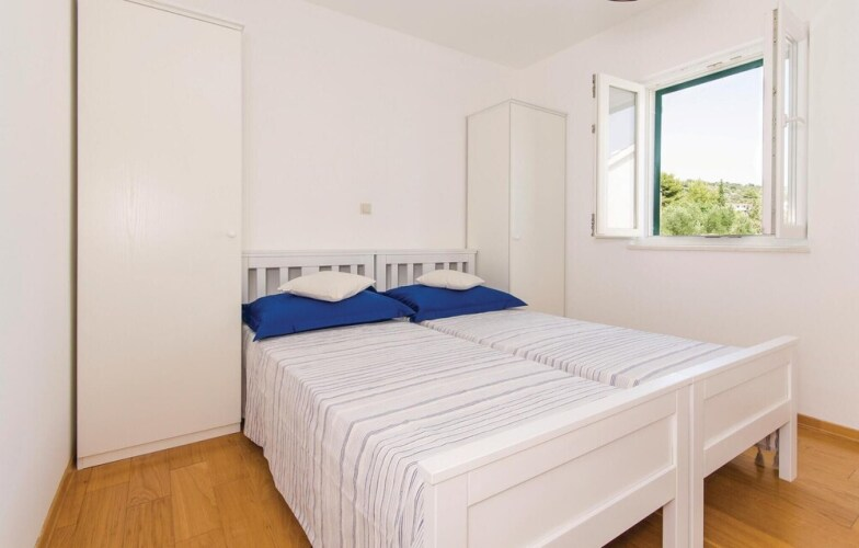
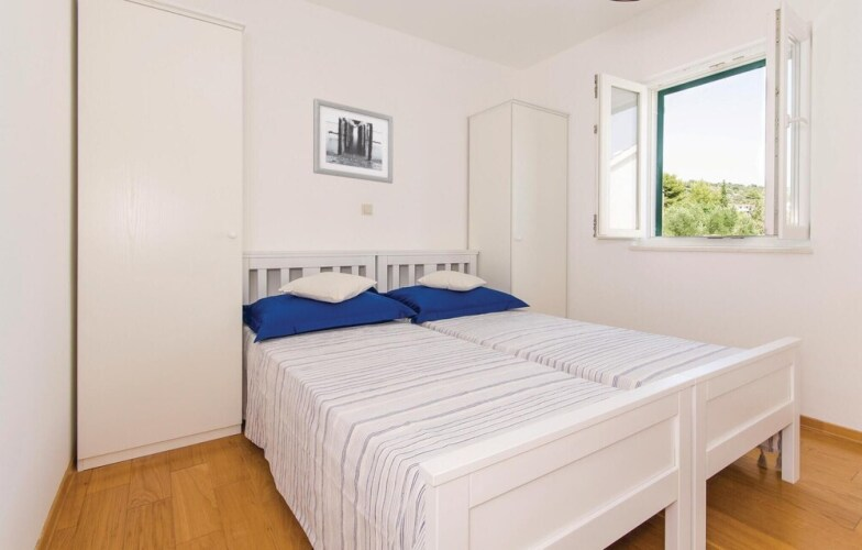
+ wall art [312,97,395,185]
